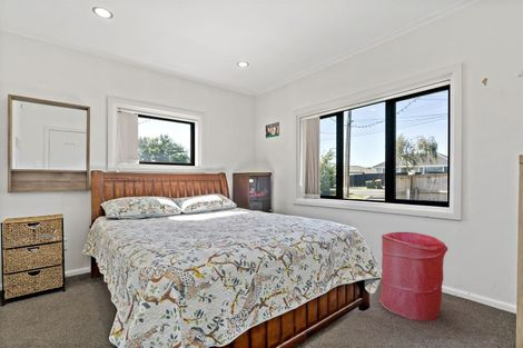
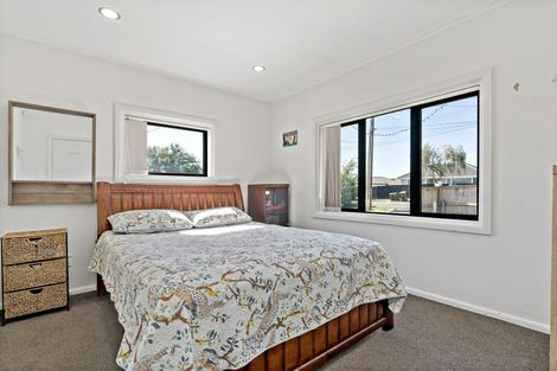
- laundry hamper [378,231,448,322]
